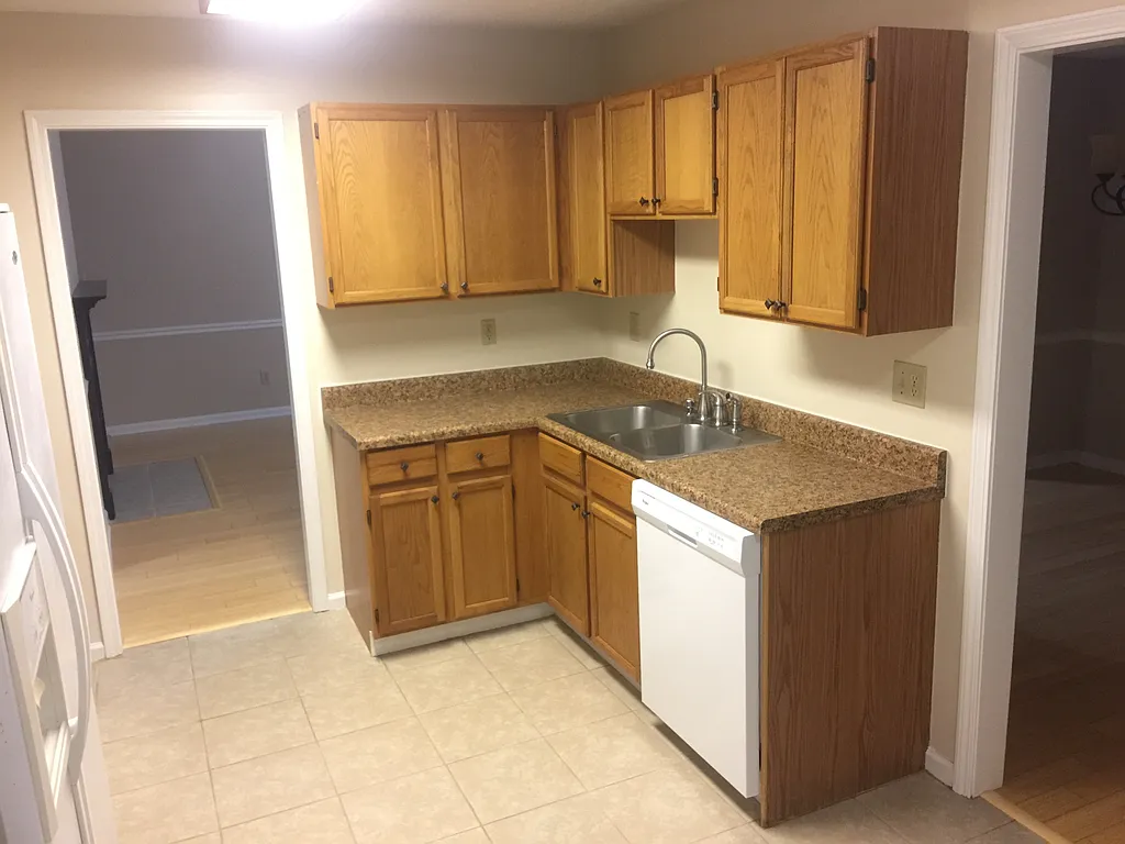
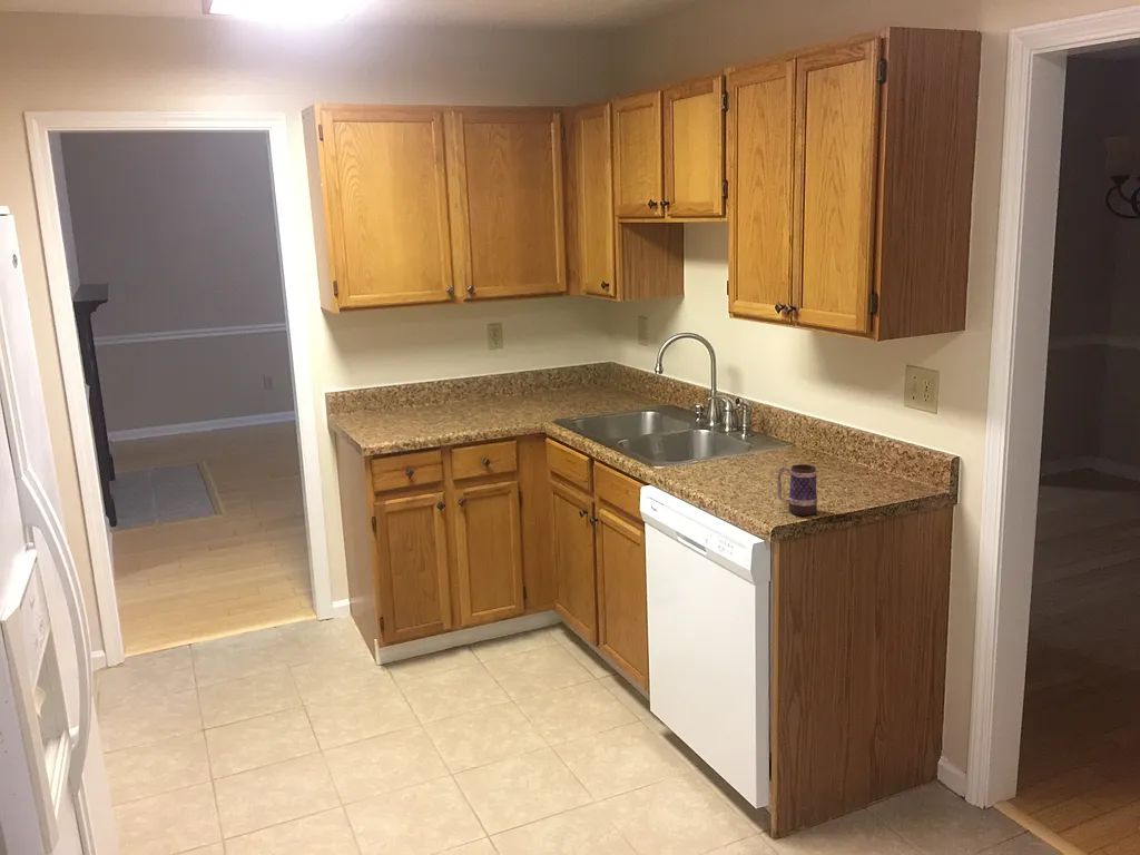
+ mug [776,463,818,517]
